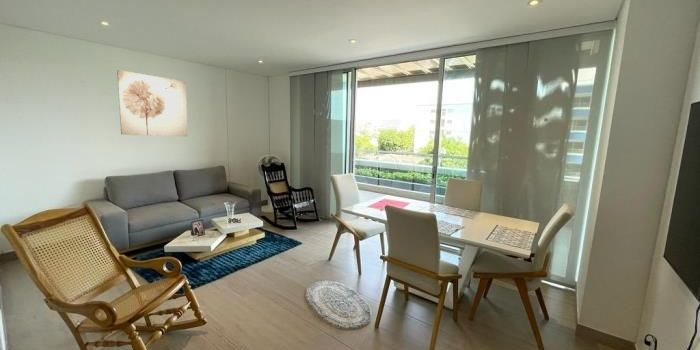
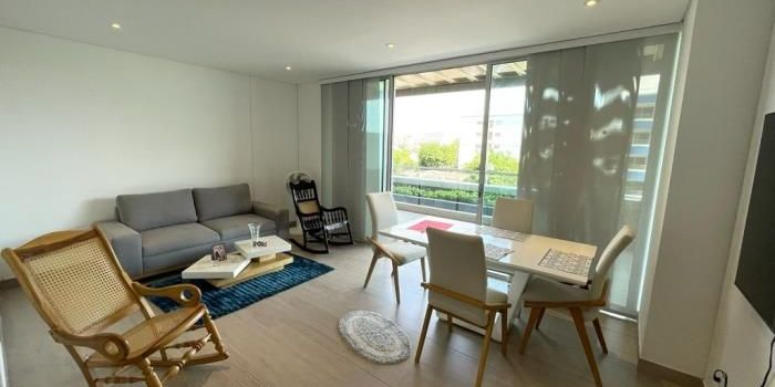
- wall art [116,69,189,137]
